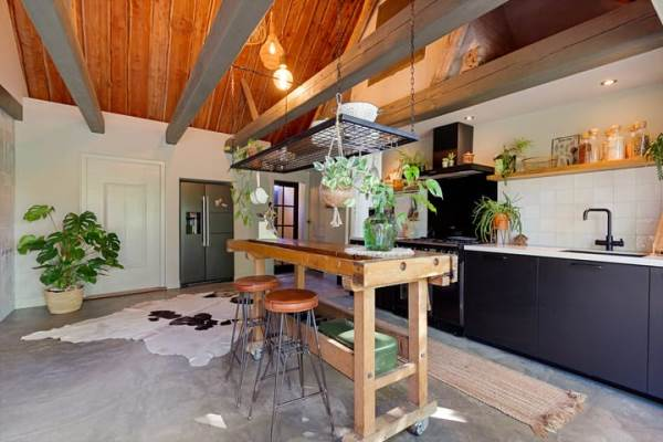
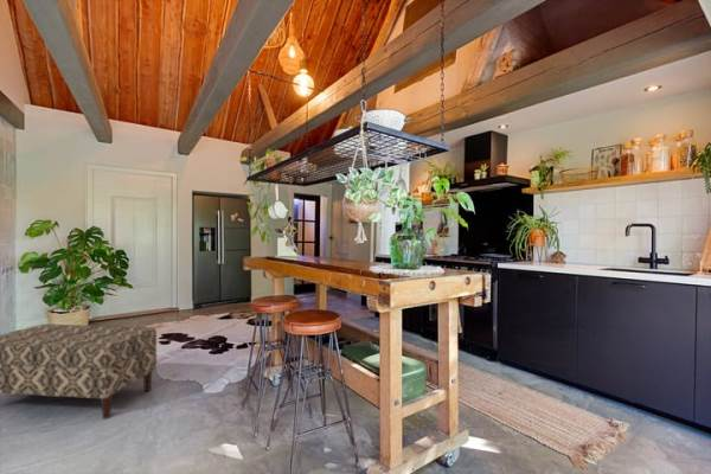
+ bench [0,324,158,421]
